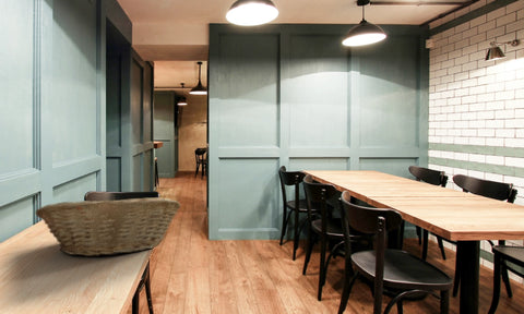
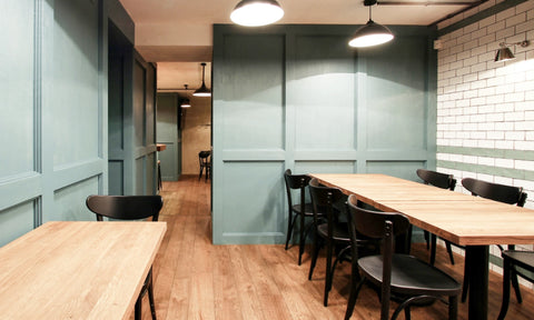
- fruit basket [35,196,181,257]
